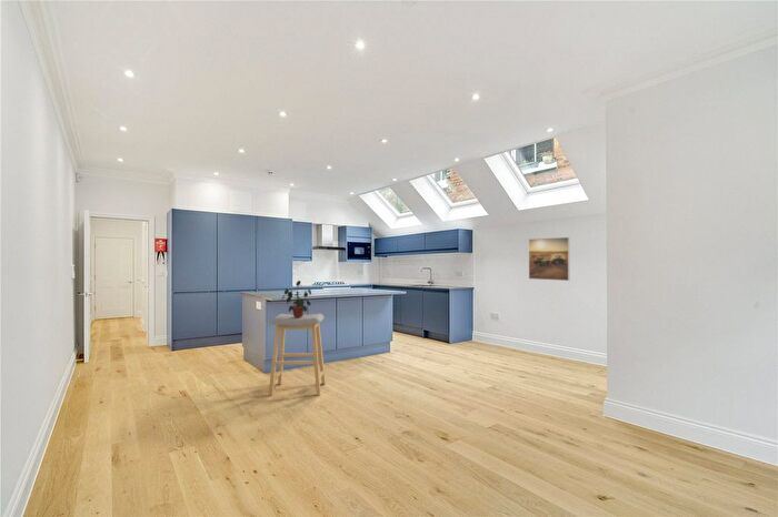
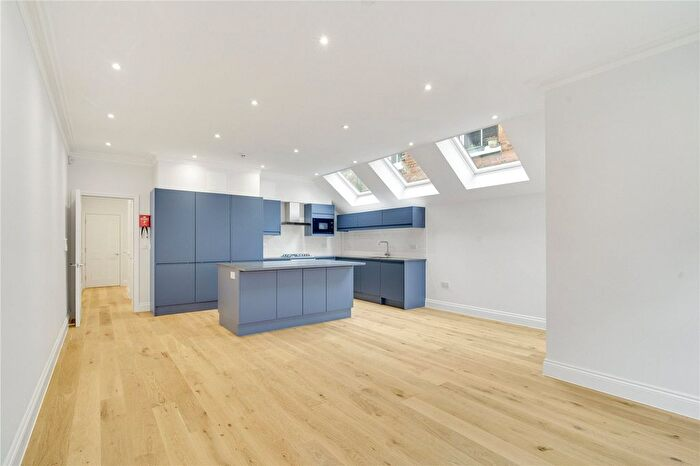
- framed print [528,236,570,282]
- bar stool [268,313,327,397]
- potted plant [280,280,312,317]
